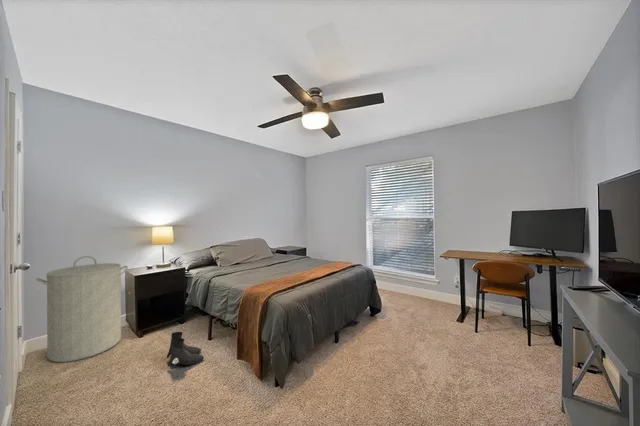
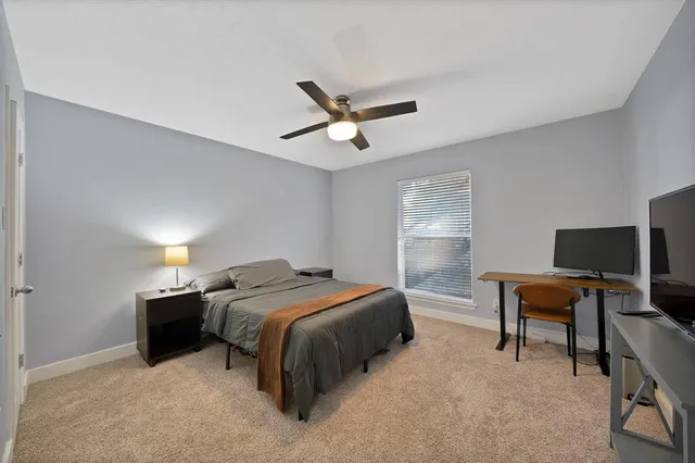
- laundry hamper [35,255,129,363]
- boots [166,331,205,367]
